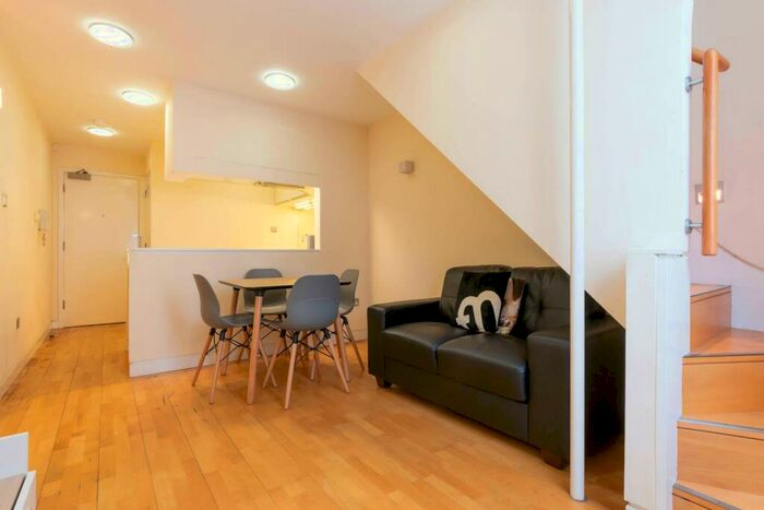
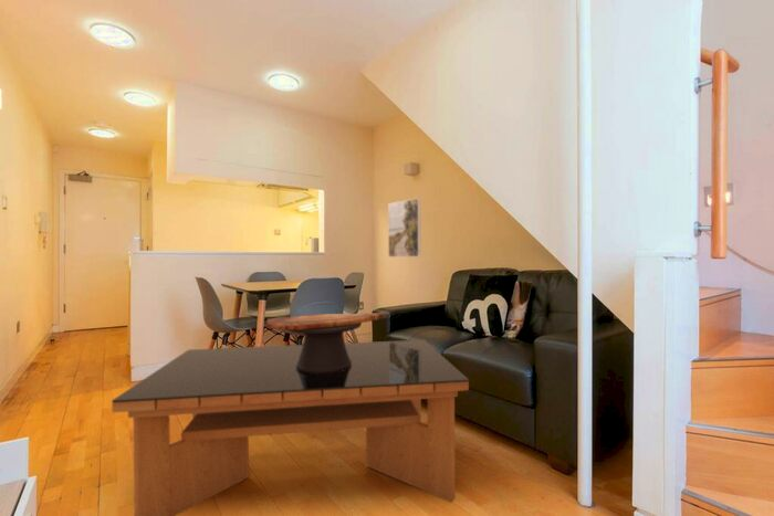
+ coffee table [111,339,470,516]
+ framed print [387,197,422,259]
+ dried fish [264,312,390,373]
